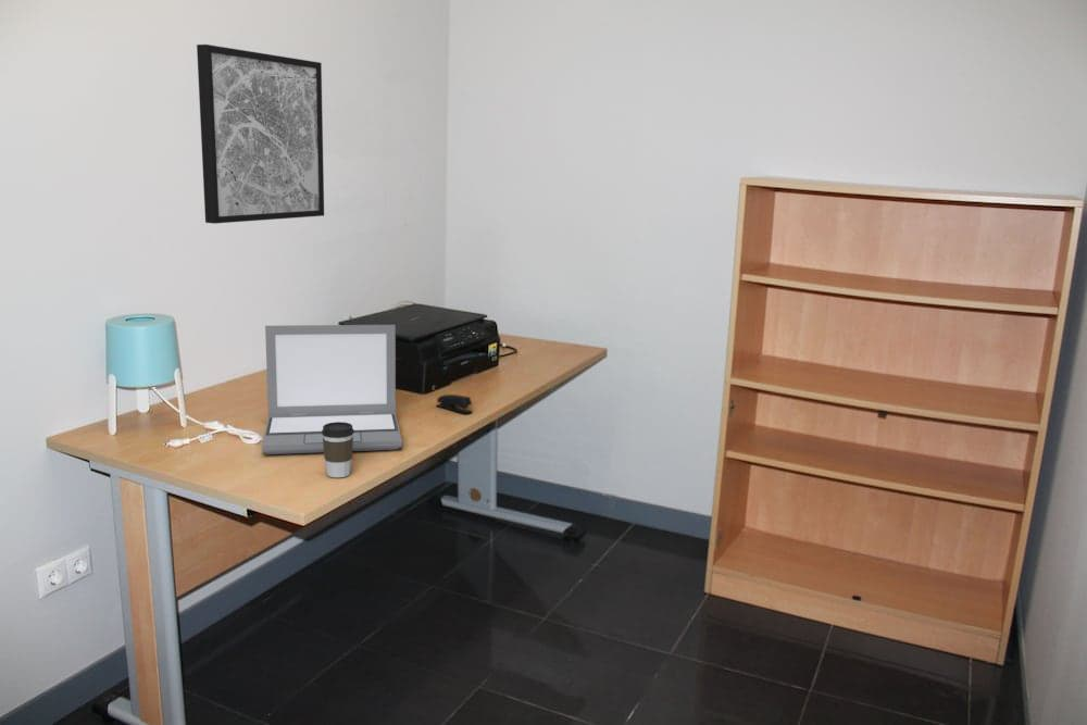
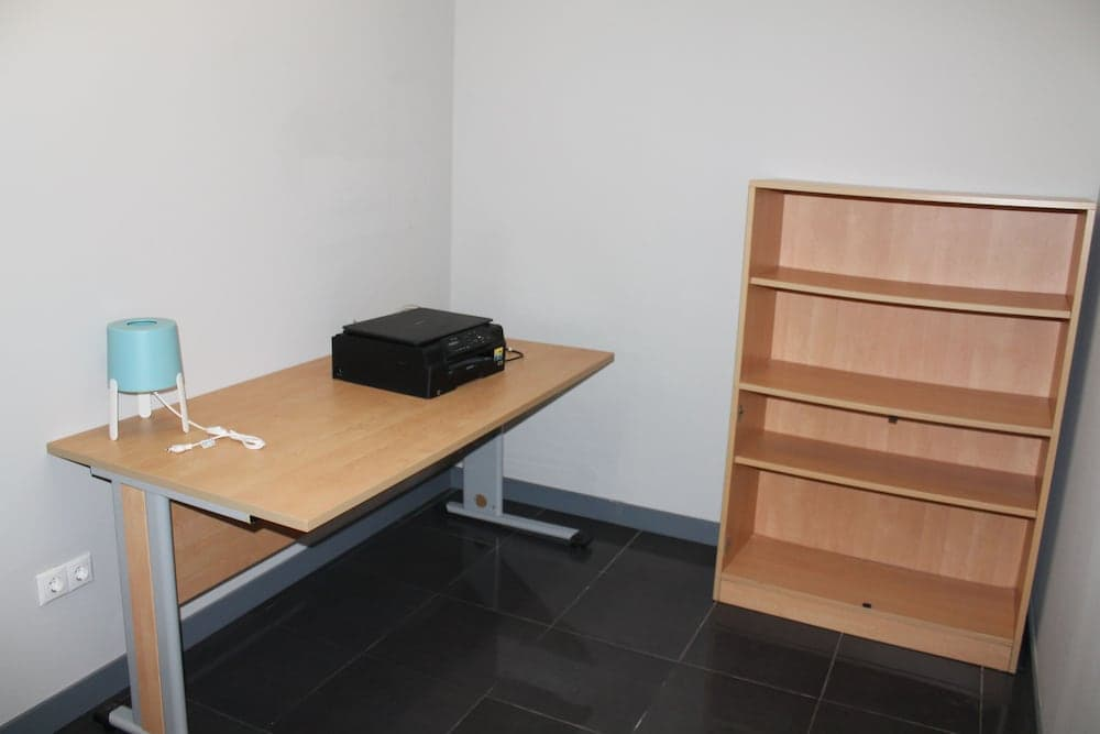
- coffee cup [322,422,354,478]
- wall art [196,43,325,225]
- stapler [435,393,473,414]
- laptop [261,324,403,455]
